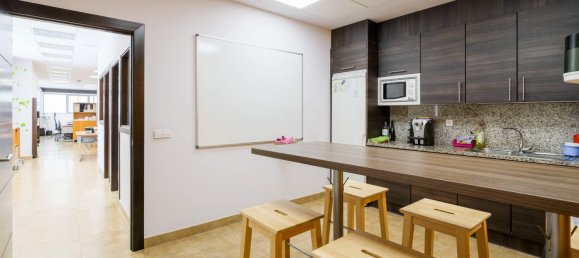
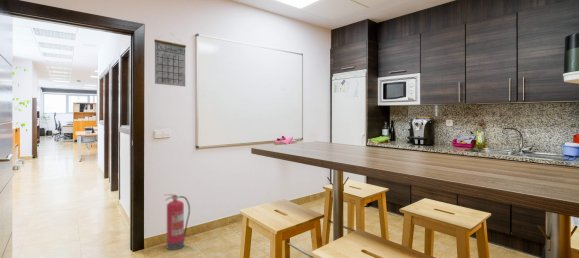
+ calendar [153,33,187,87]
+ fire extinguisher [164,193,191,251]
